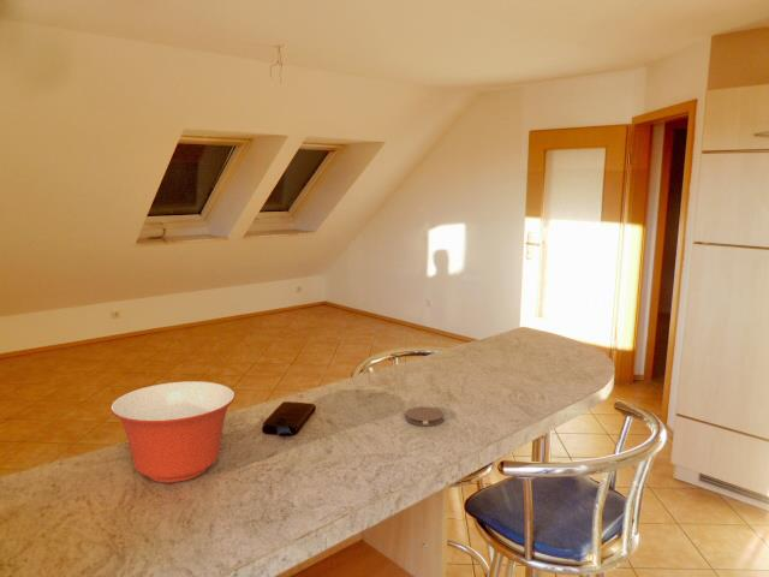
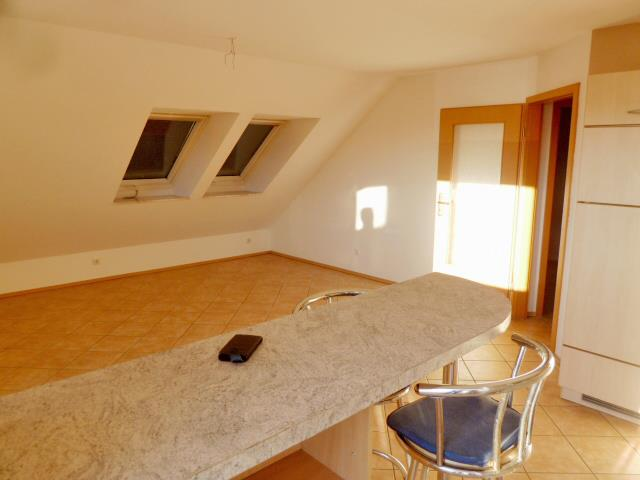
- coaster [405,405,445,427]
- mixing bowl [109,380,237,484]
